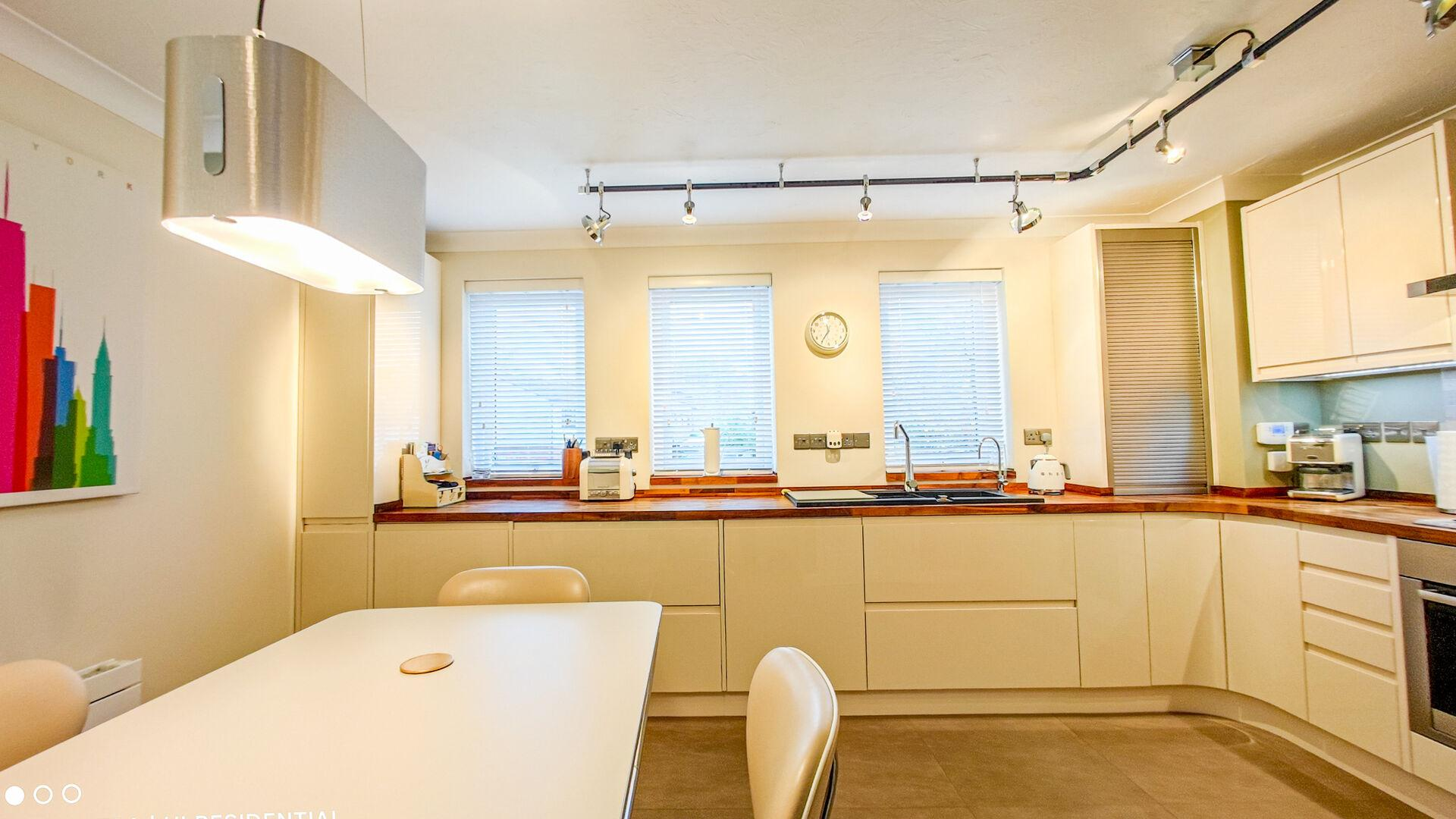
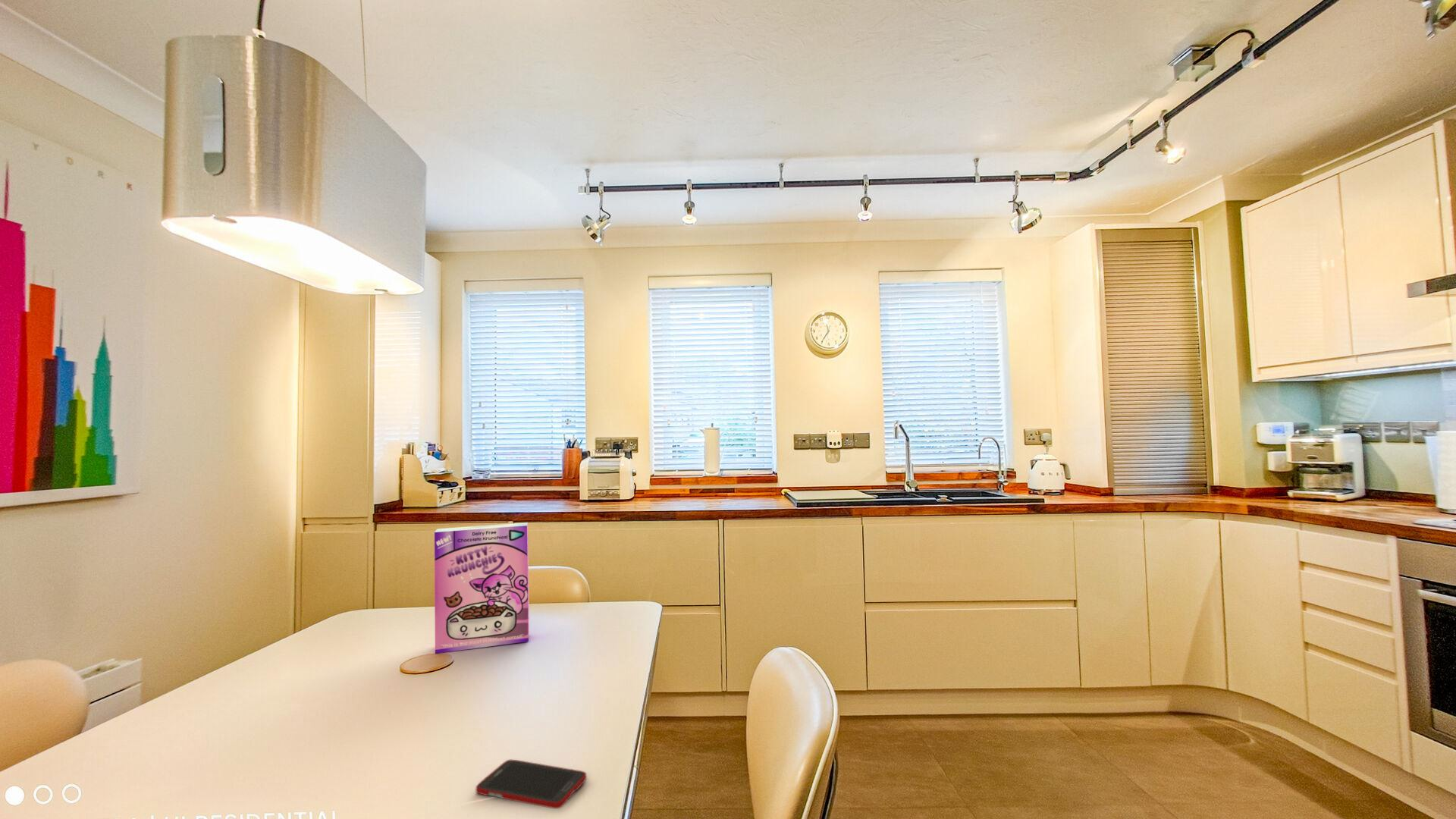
+ cereal box [434,522,530,654]
+ cell phone [475,759,587,809]
